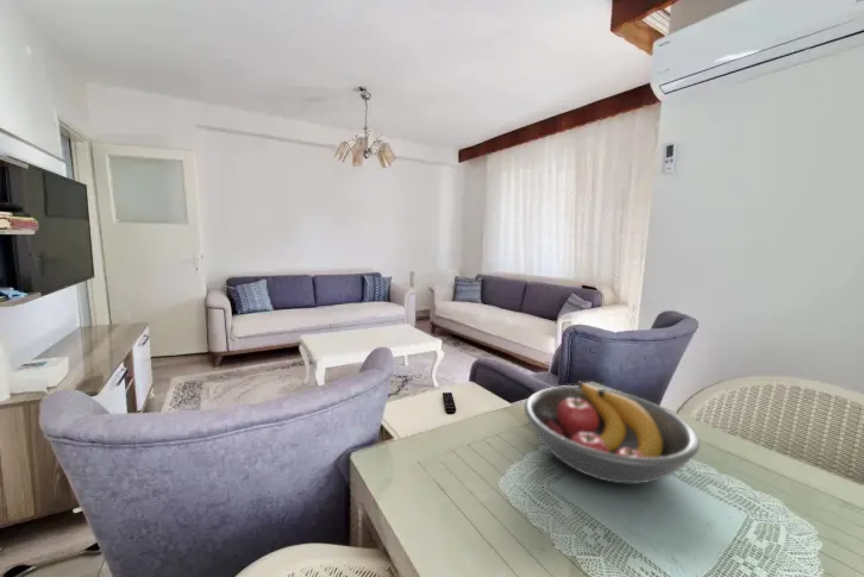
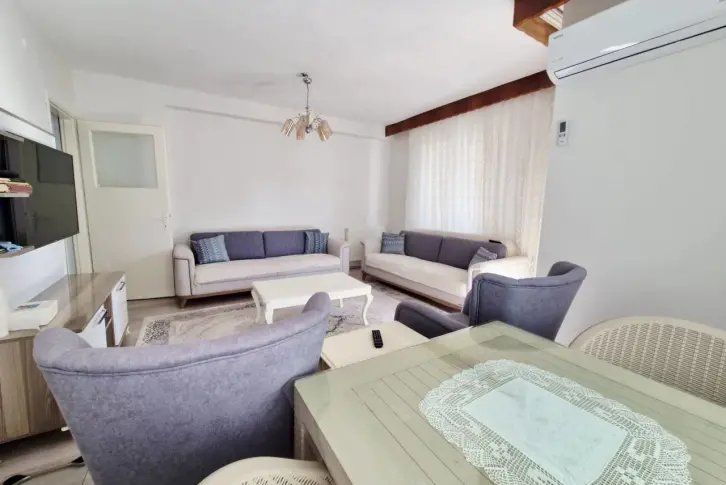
- fruit bowl [522,381,701,484]
